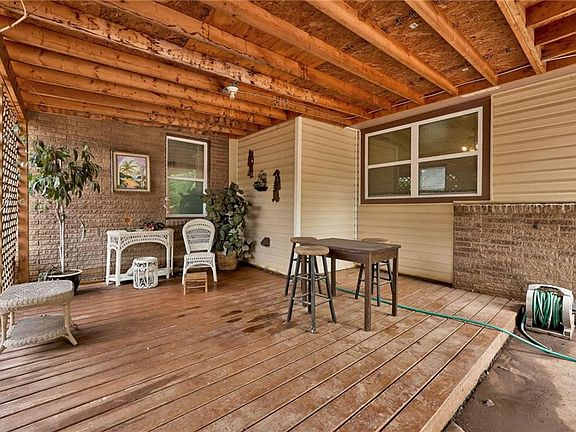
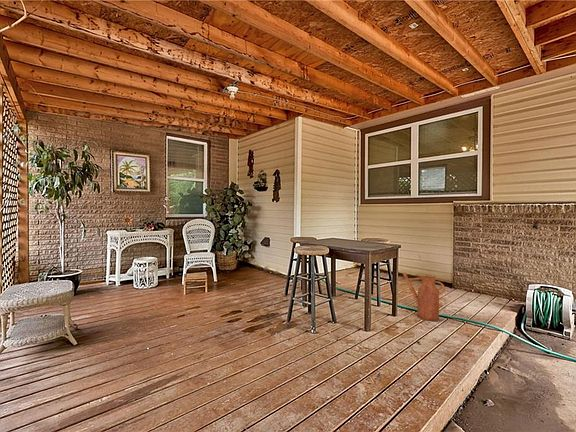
+ watering can [402,272,446,322]
